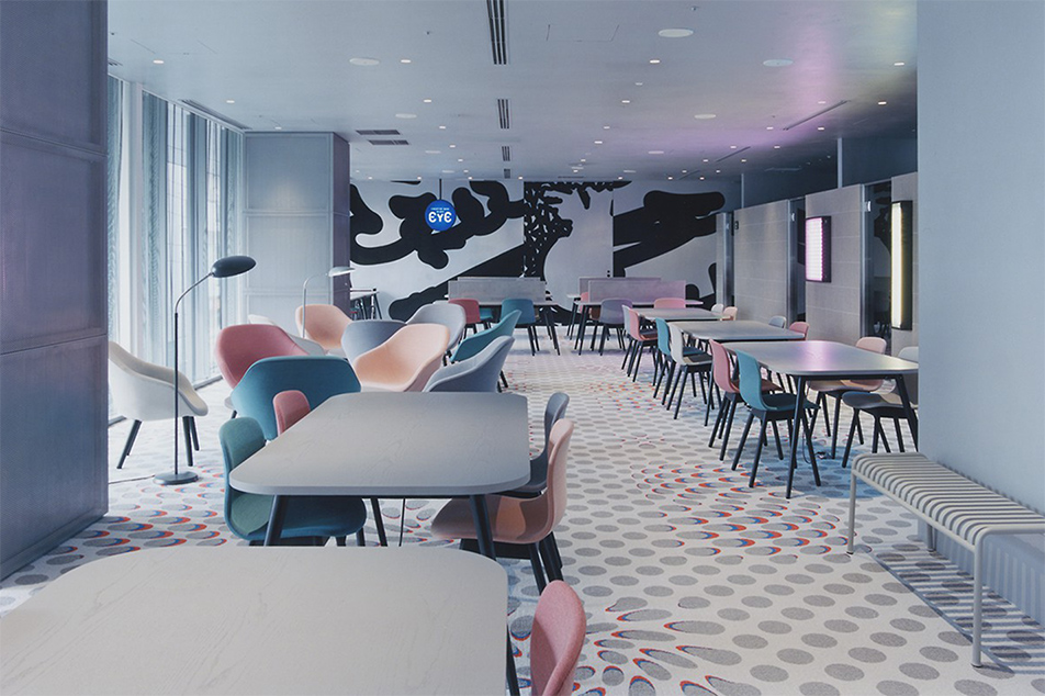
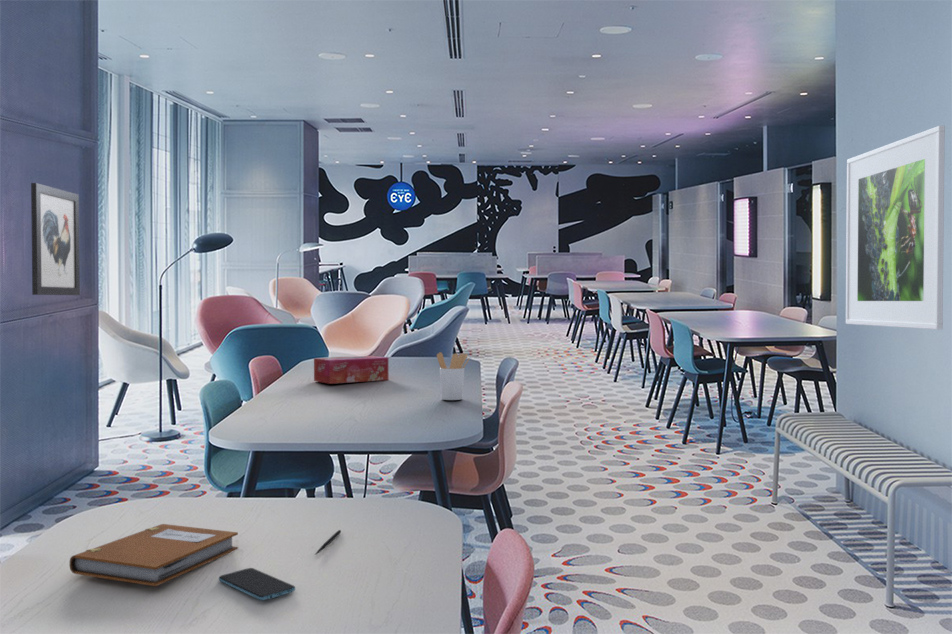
+ notebook [69,523,239,587]
+ wall art [30,182,81,296]
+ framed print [845,125,946,330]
+ tissue box [313,355,389,385]
+ utensil holder [436,351,470,401]
+ pen [314,529,342,556]
+ smartphone [218,567,296,601]
